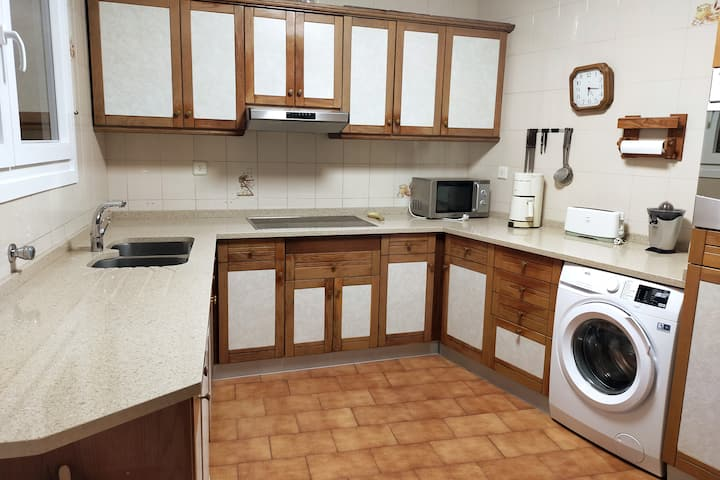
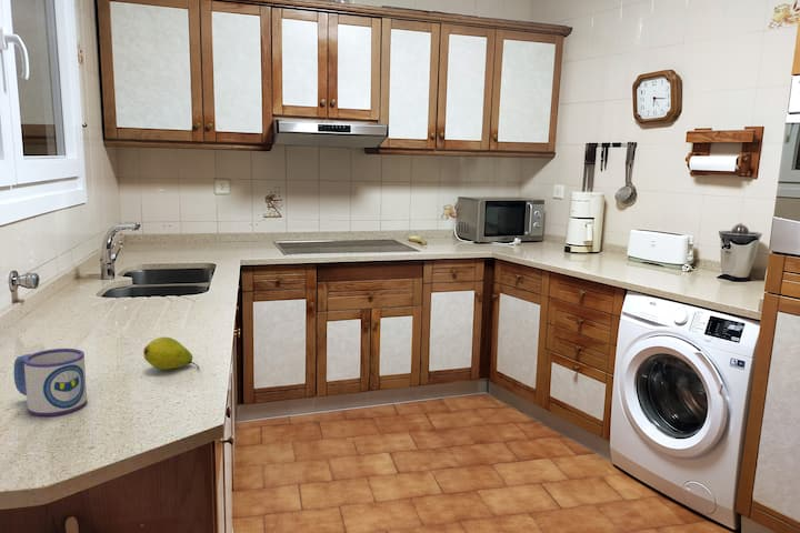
+ fruit [142,335,200,371]
+ mug [13,348,88,418]
